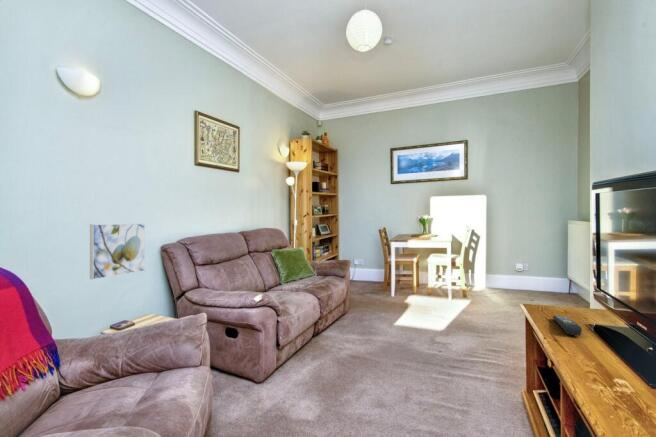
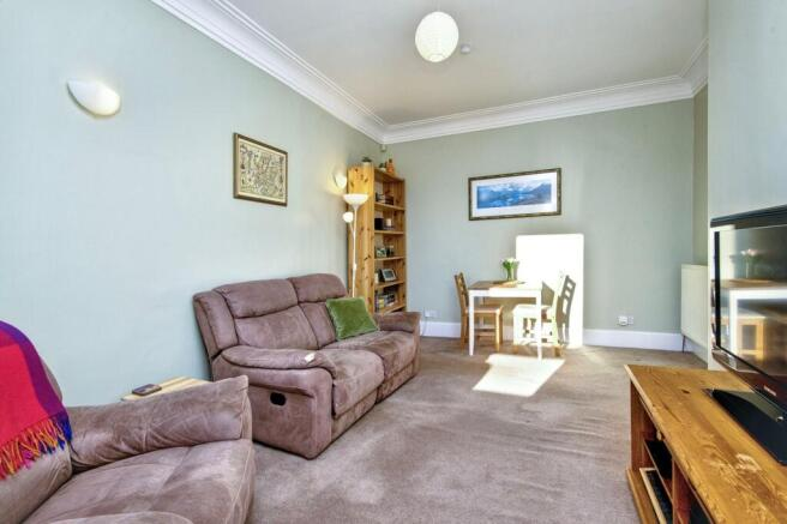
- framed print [89,223,146,281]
- remote control [552,315,583,337]
